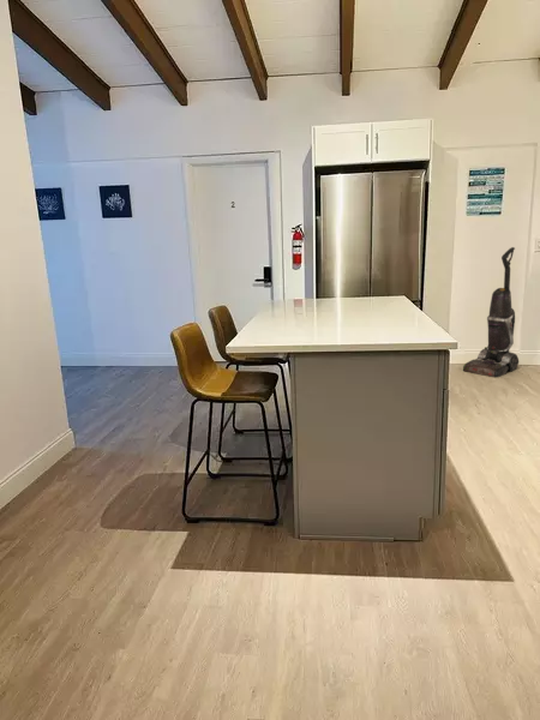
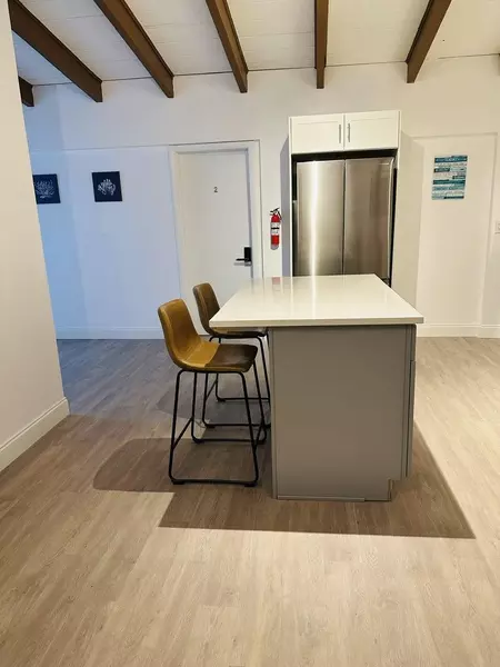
- vacuum cleaner [462,246,520,379]
